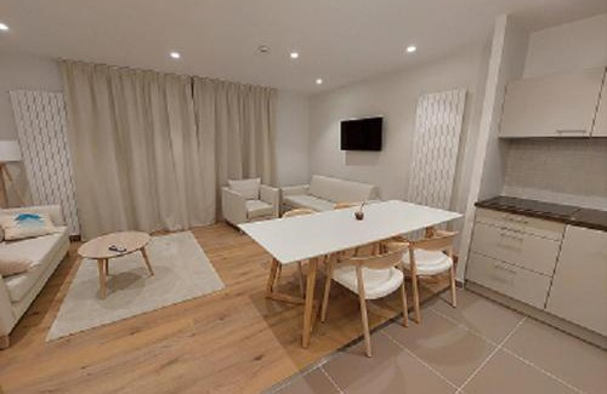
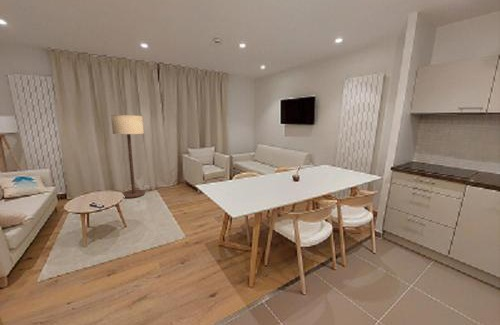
+ floor lamp [110,114,146,199]
